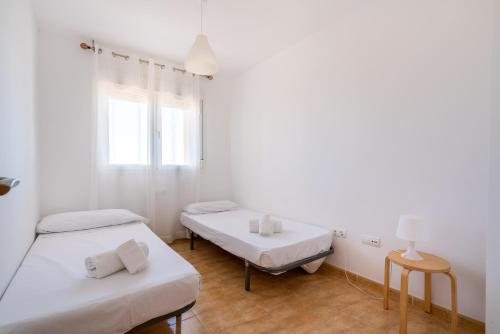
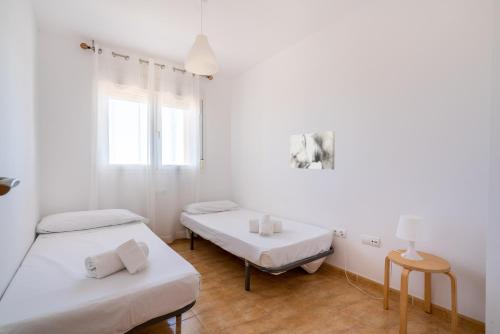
+ wall art [290,130,336,170]
